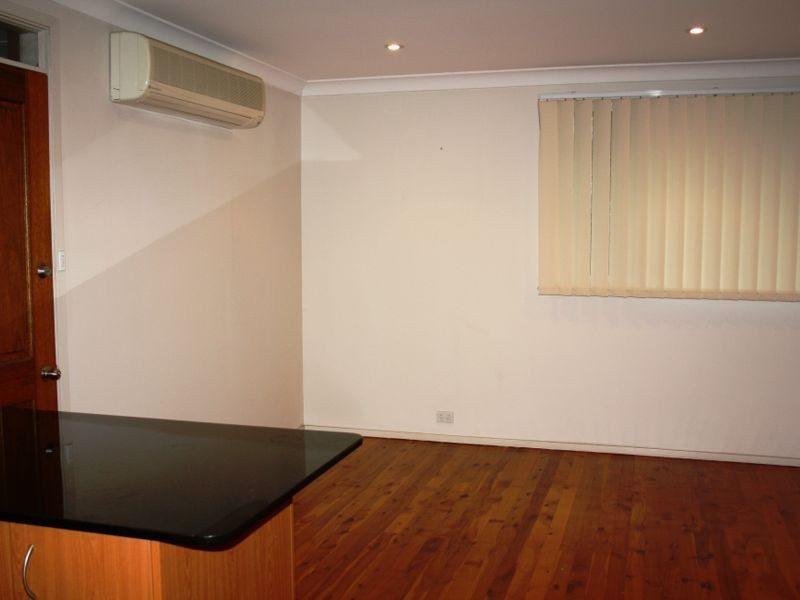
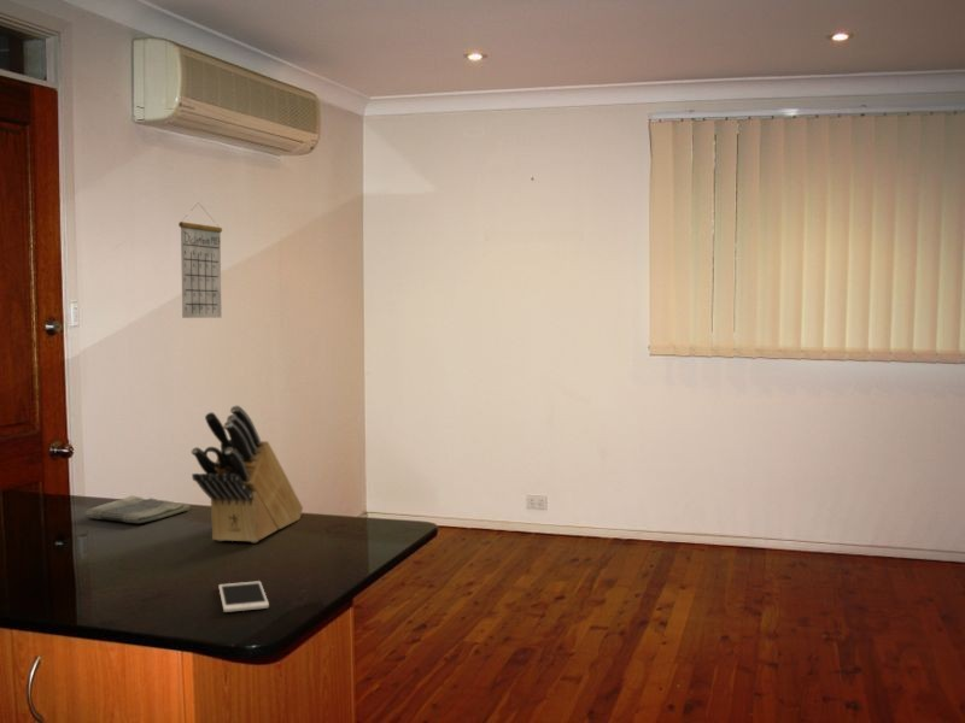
+ knife block [191,404,304,543]
+ cell phone [217,580,270,613]
+ dish towel [83,494,192,524]
+ calendar [177,201,223,319]
